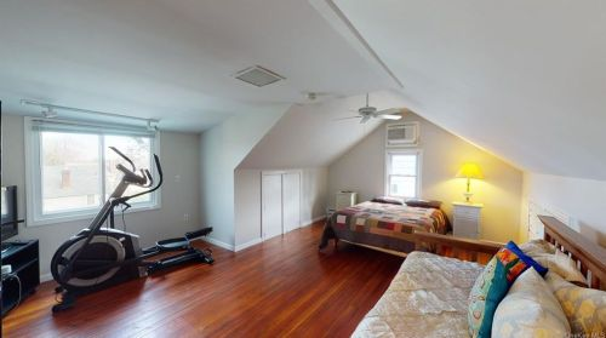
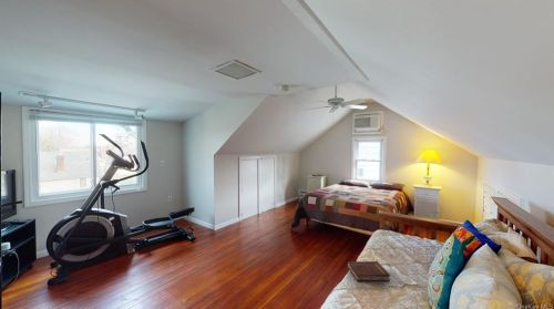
+ hardback book [346,260,391,282]
